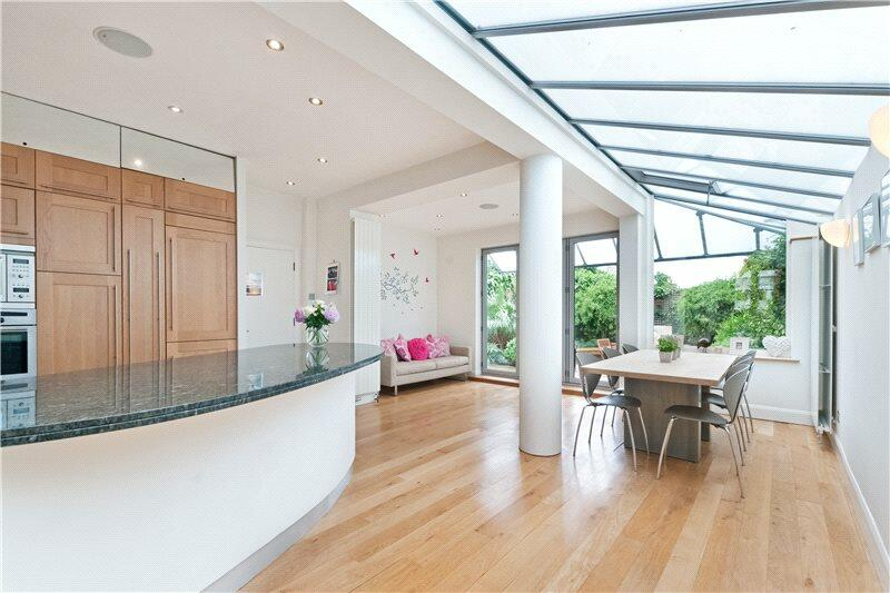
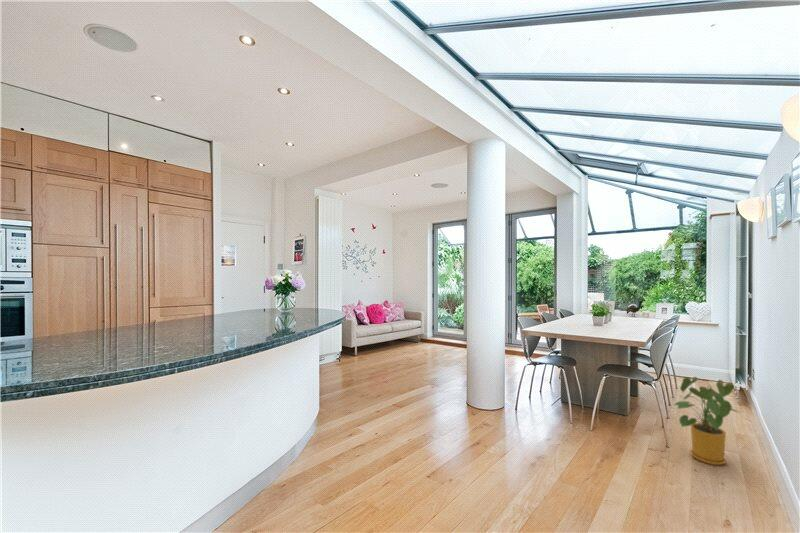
+ house plant [673,376,741,466]
